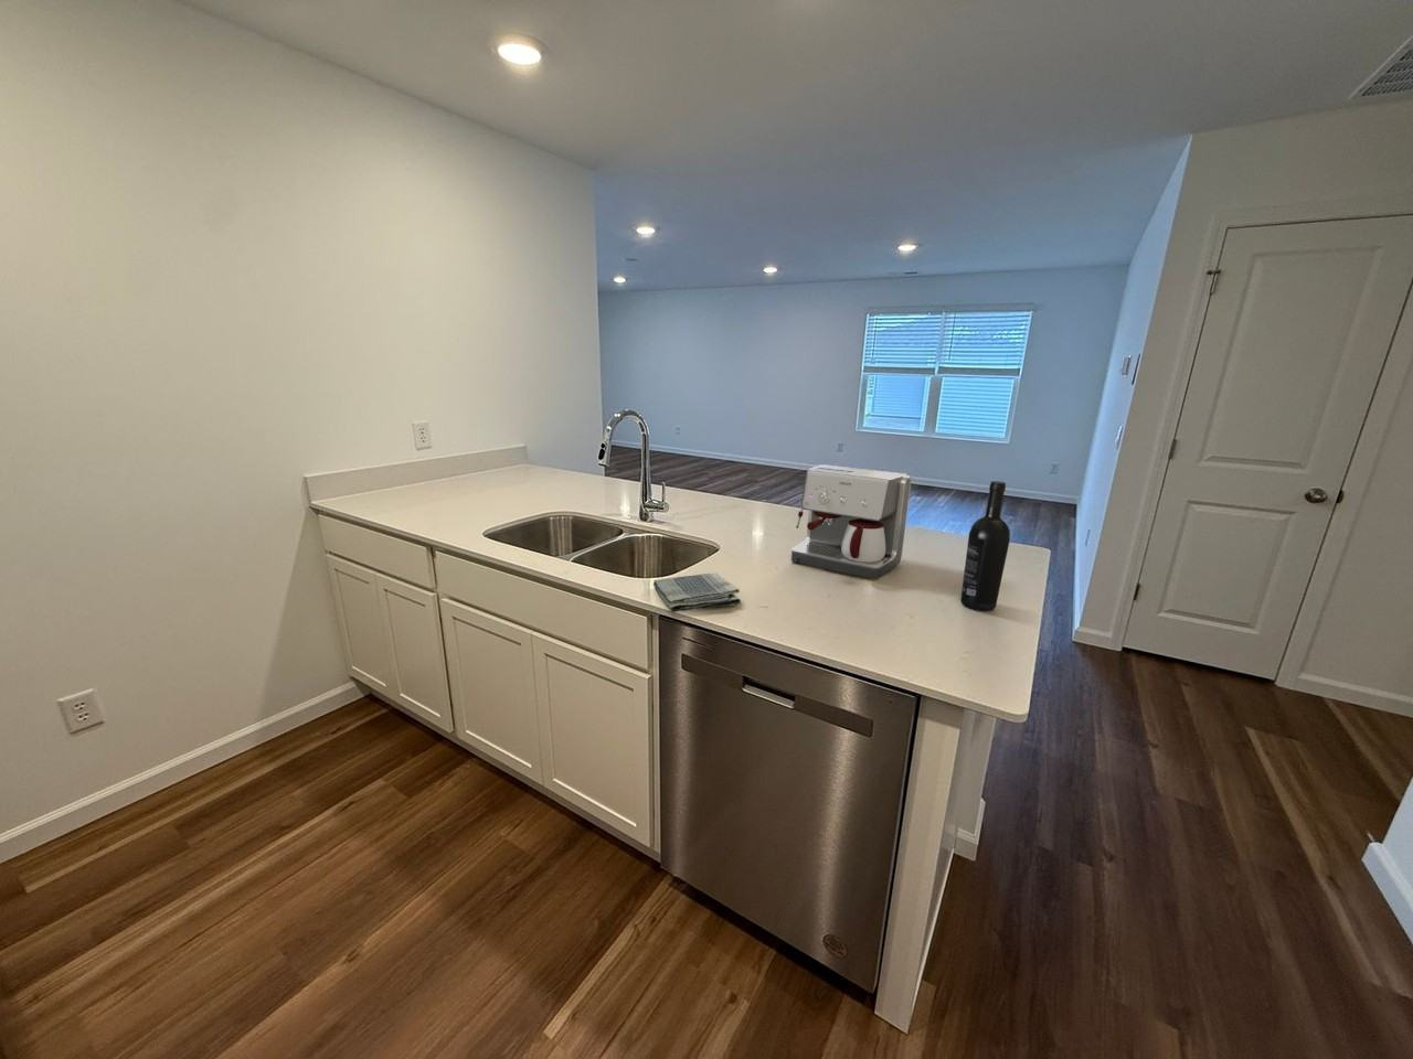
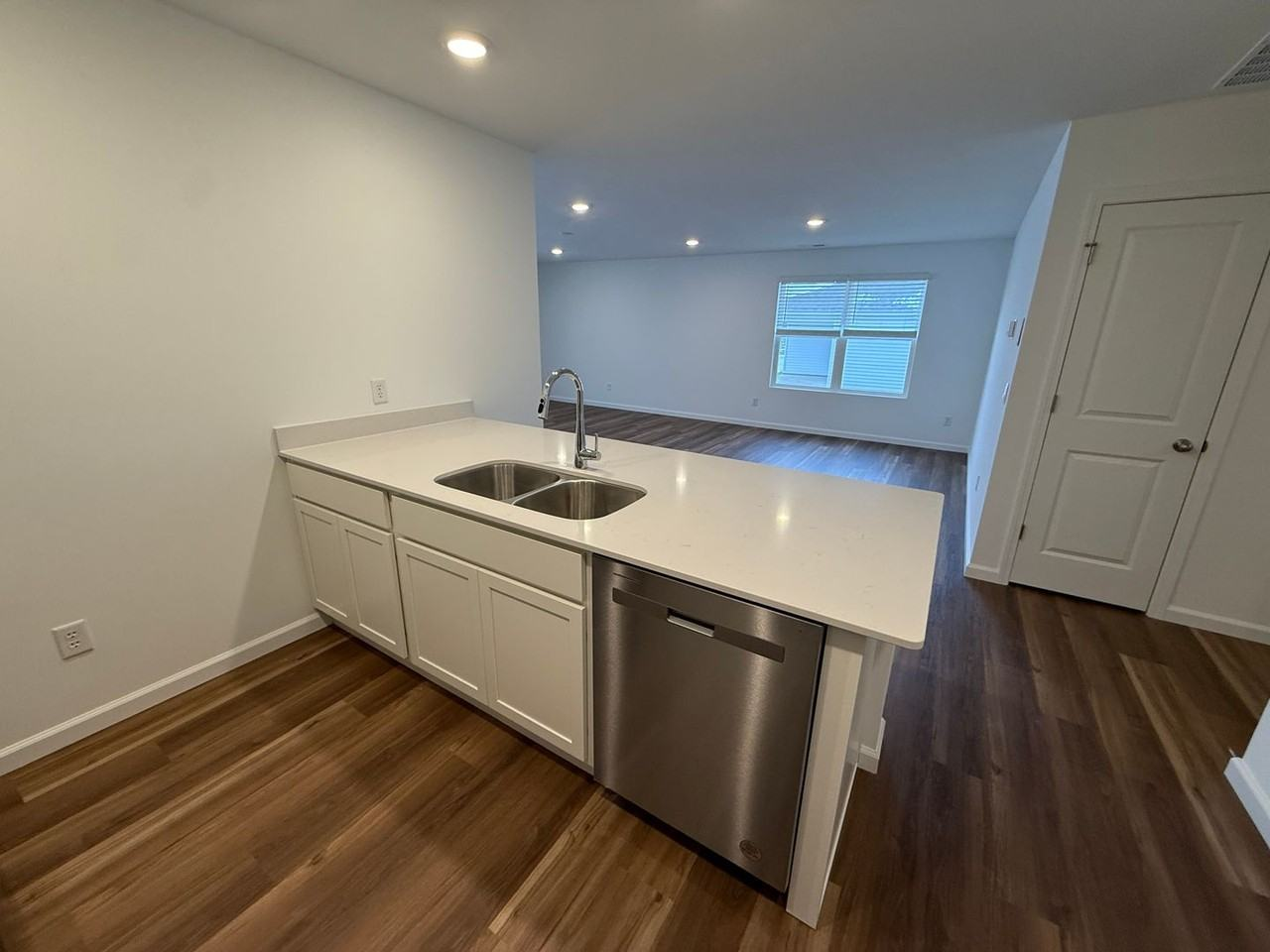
- coffee maker [790,463,912,582]
- wine bottle [959,479,1011,612]
- dish towel [652,573,742,613]
